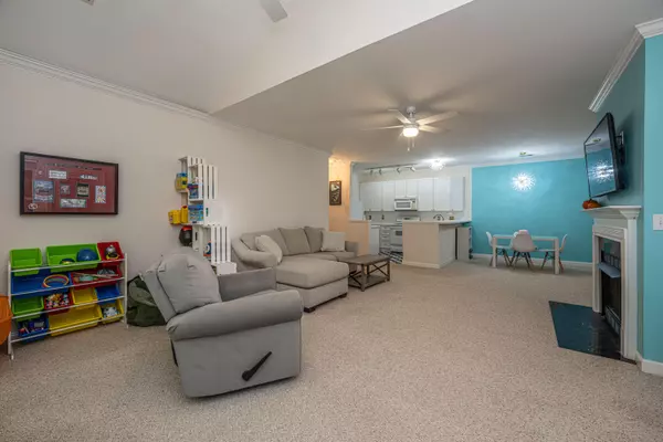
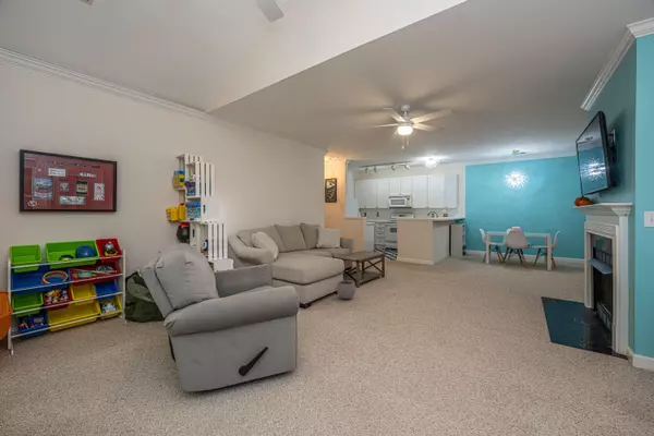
+ plant pot [336,275,356,300]
